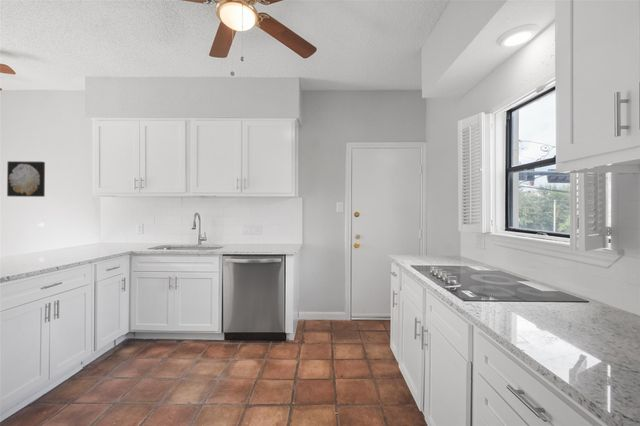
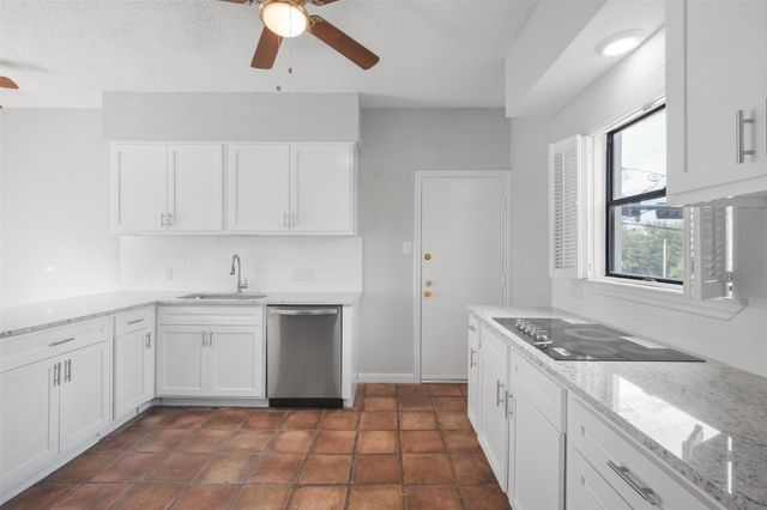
- wall art [6,160,46,198]
